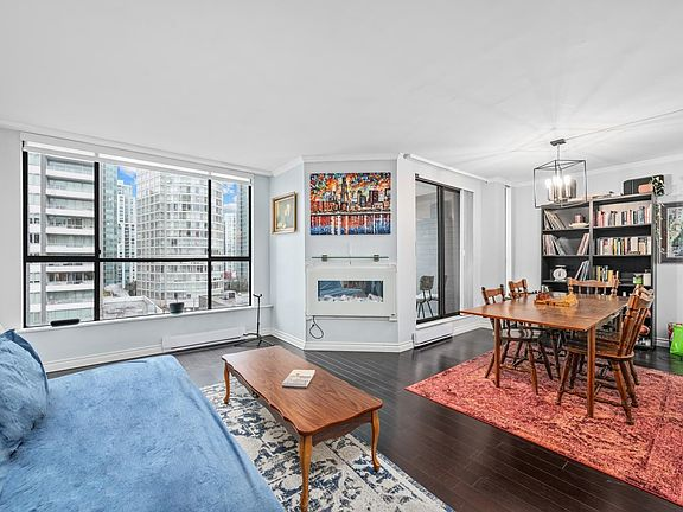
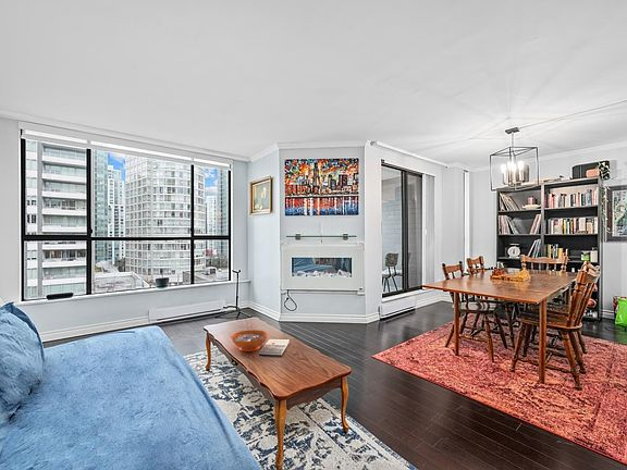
+ decorative bowl [230,329,269,352]
